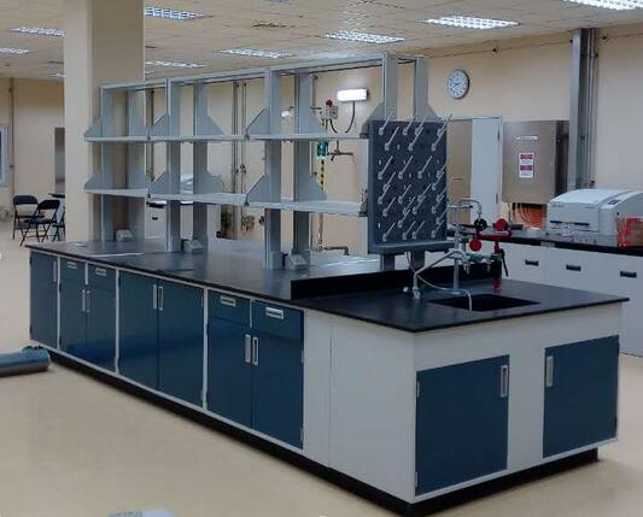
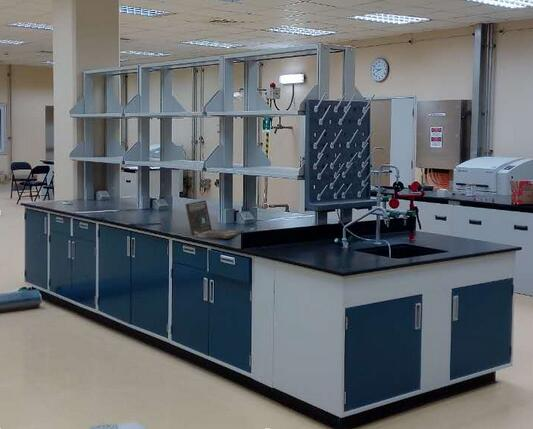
+ laptop [184,199,245,239]
